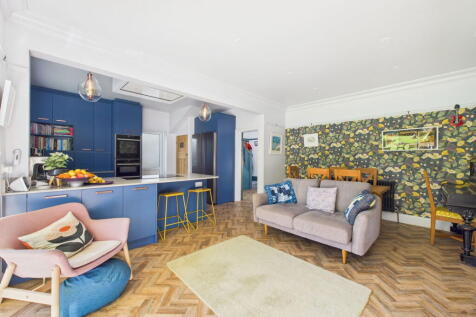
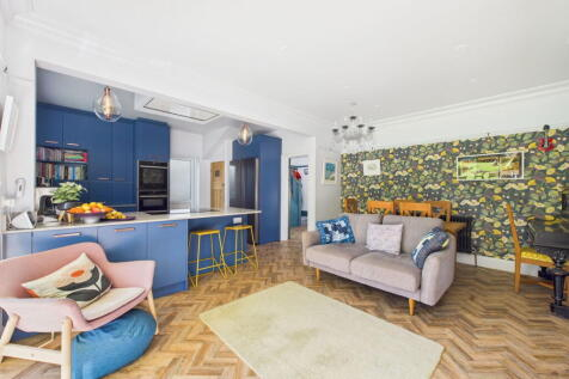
+ chandelier [330,102,377,153]
